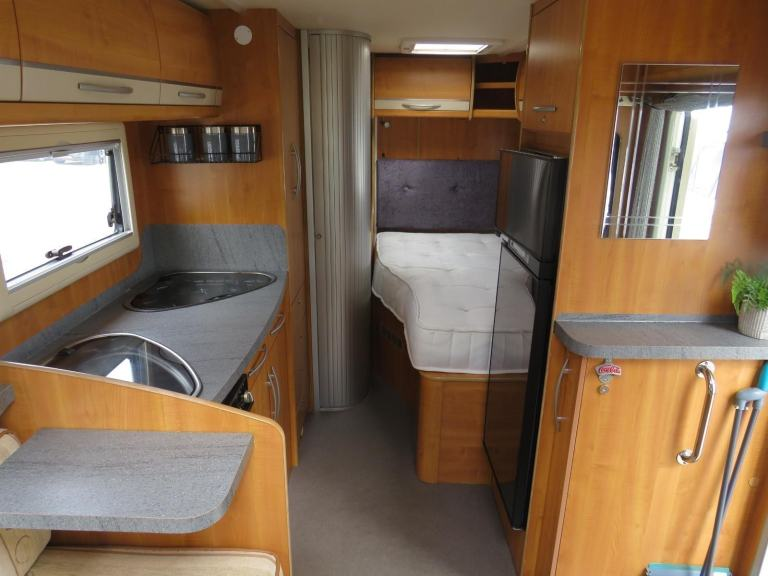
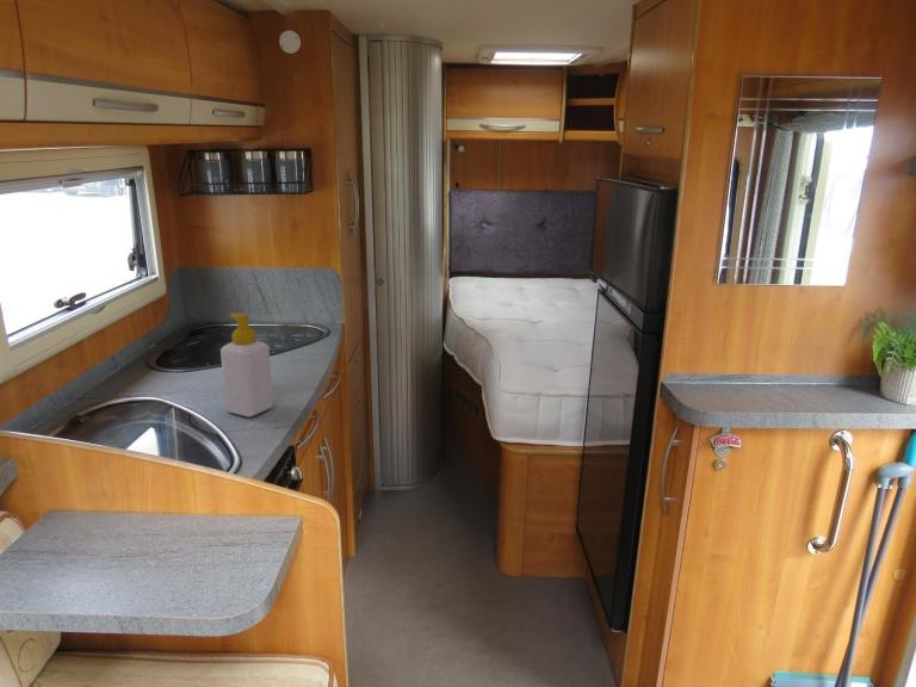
+ soap bottle [219,311,274,419]
